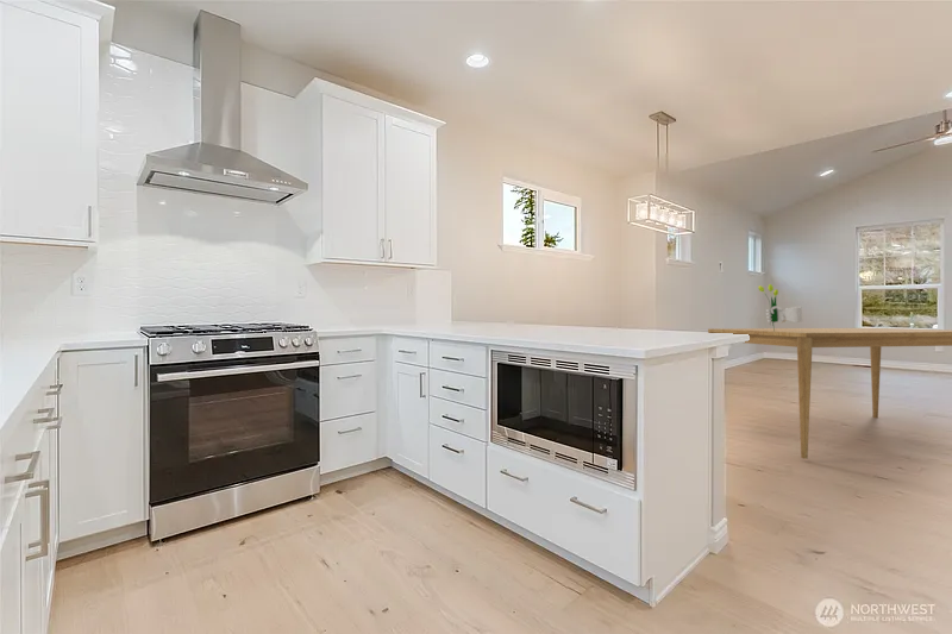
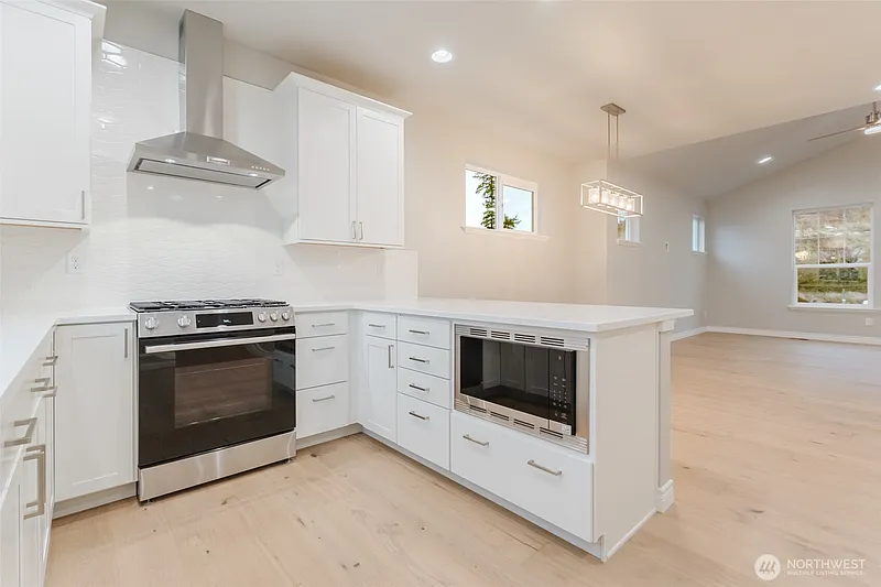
- dining table [707,327,952,460]
- bouquet [757,283,803,331]
